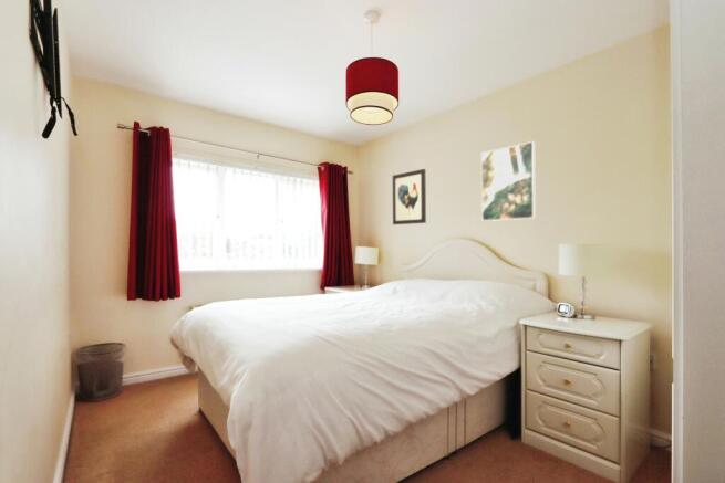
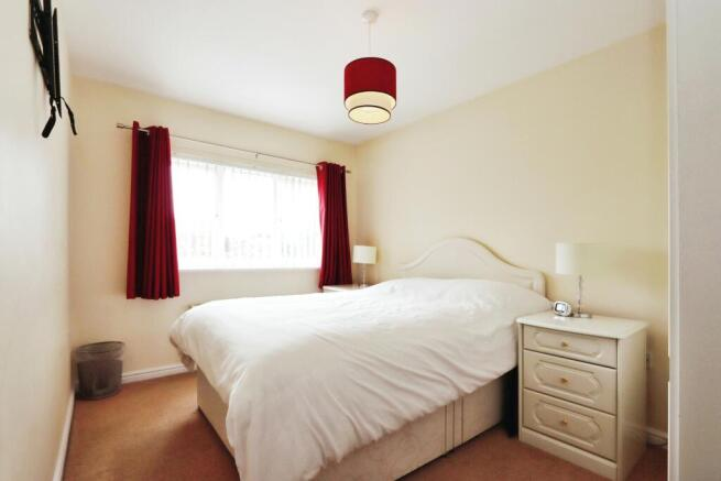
- wall art [392,168,427,225]
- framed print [480,140,537,222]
